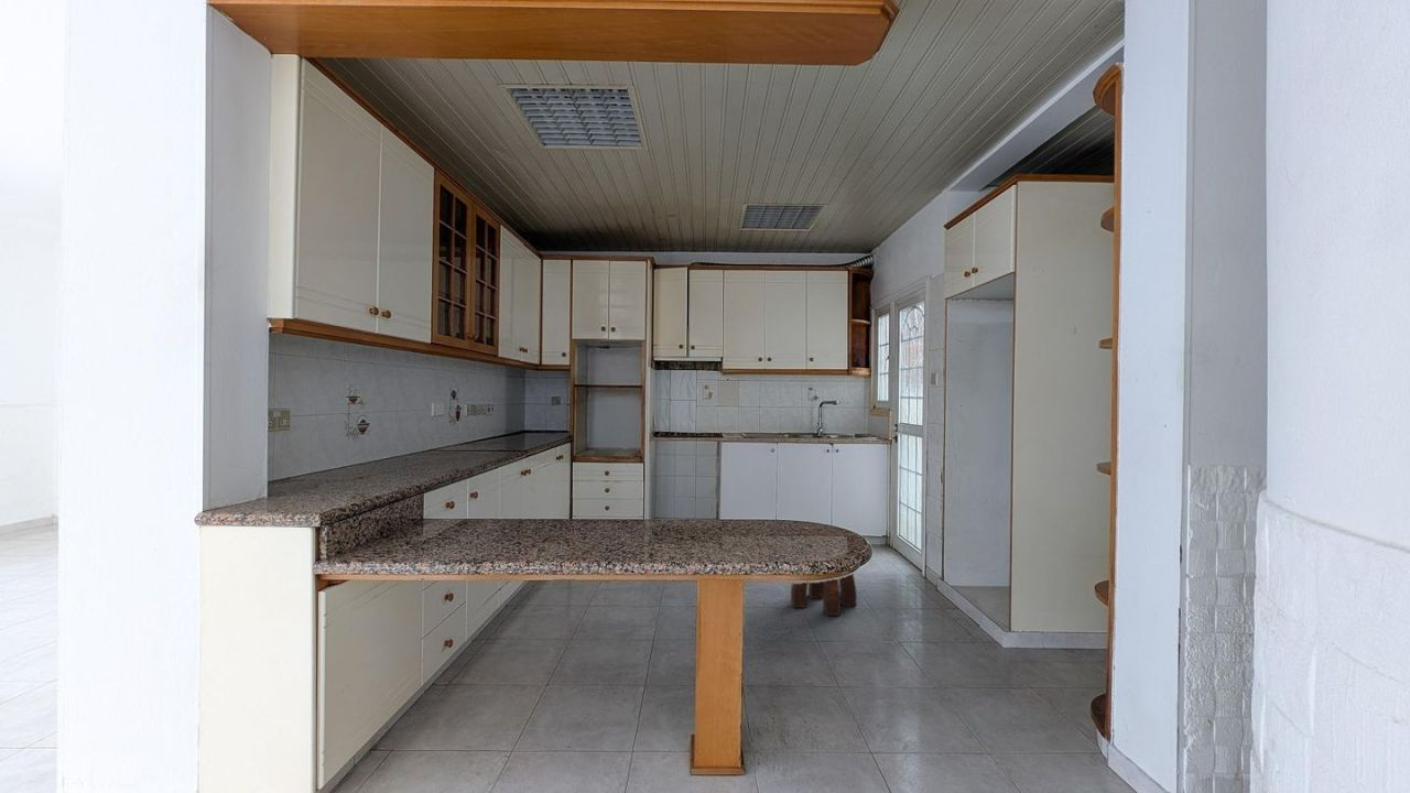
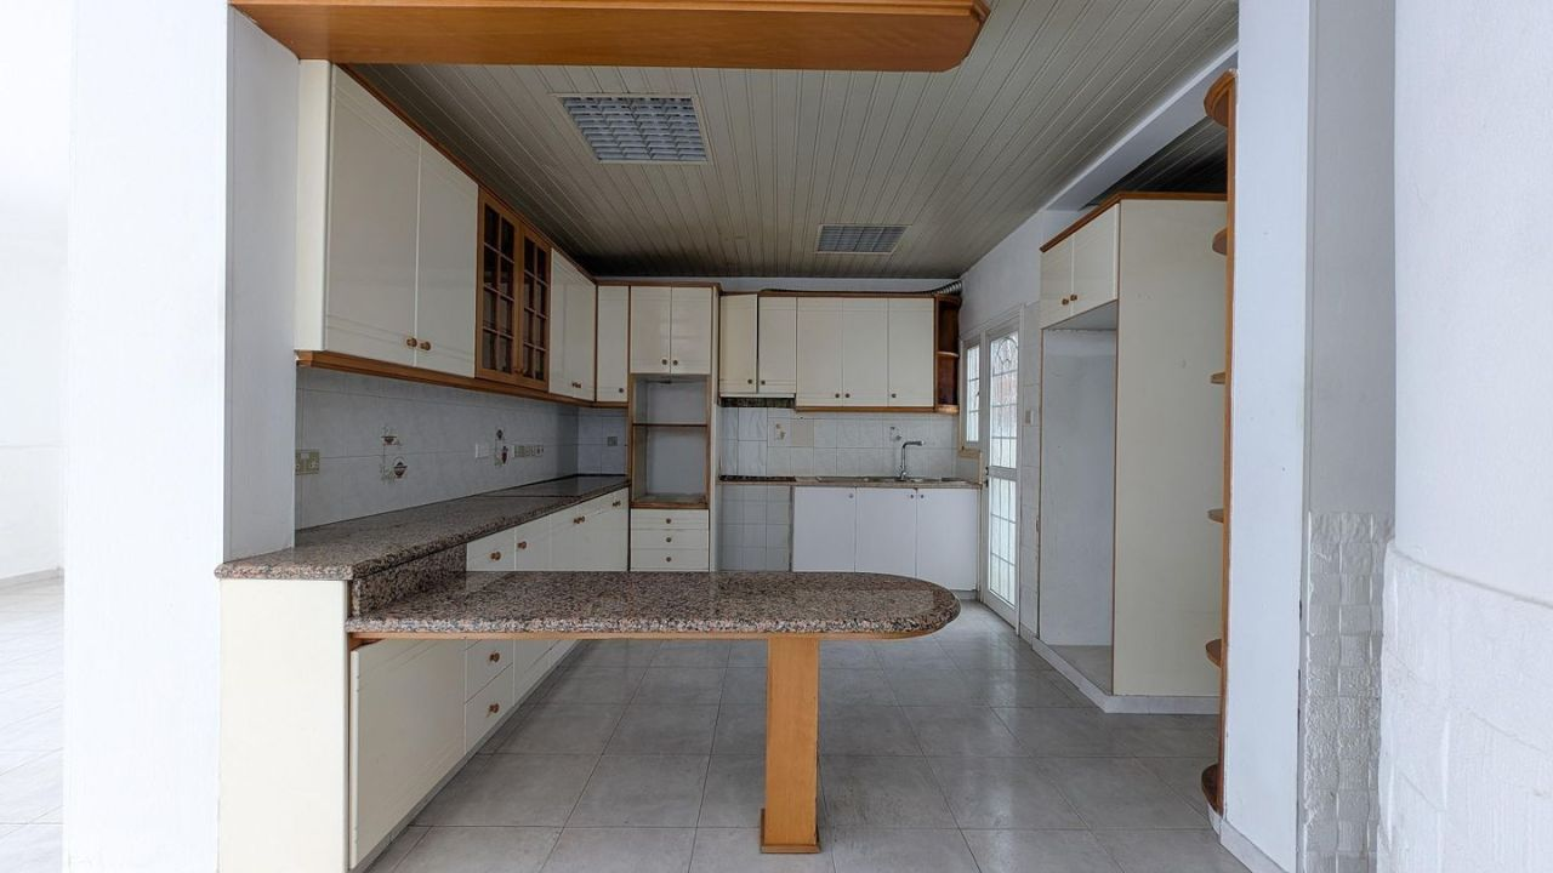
- stool [790,572,858,617]
